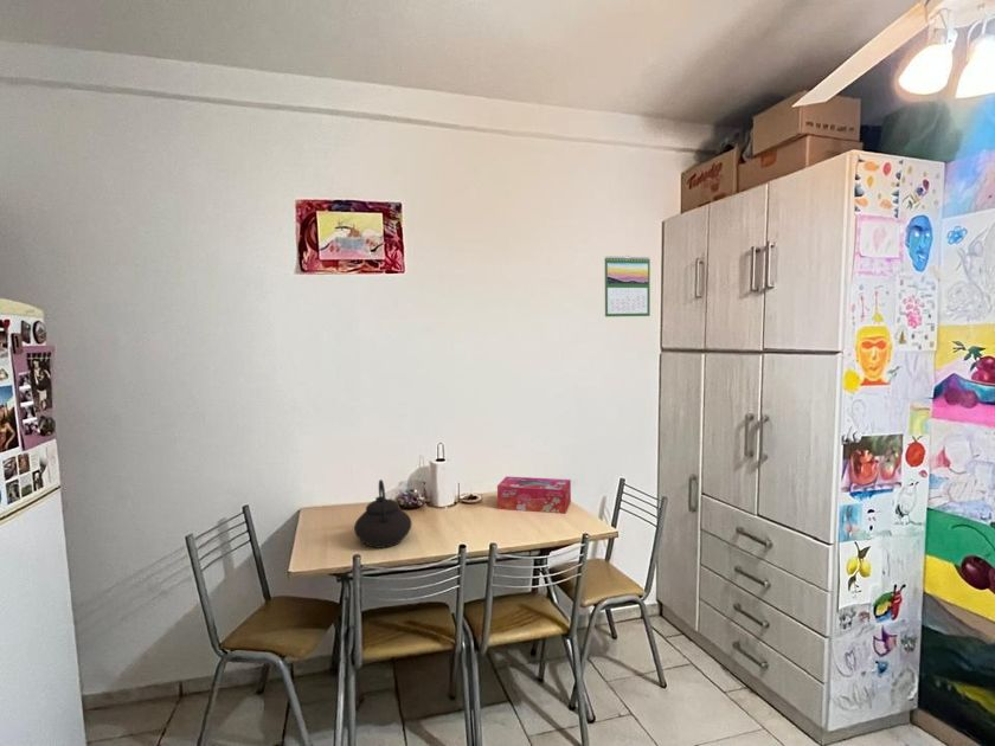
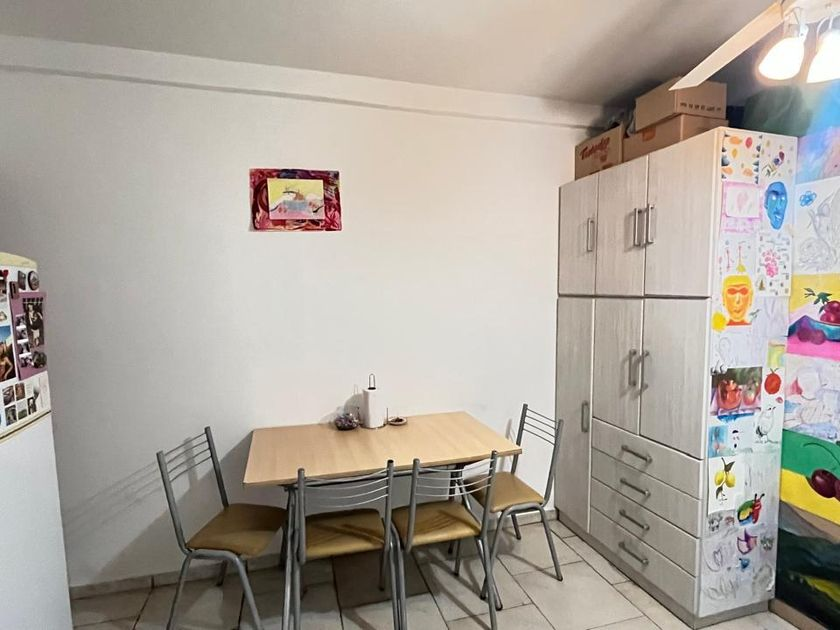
- tissue box [496,475,572,514]
- calendar [604,255,651,317]
- teapot [353,478,412,549]
